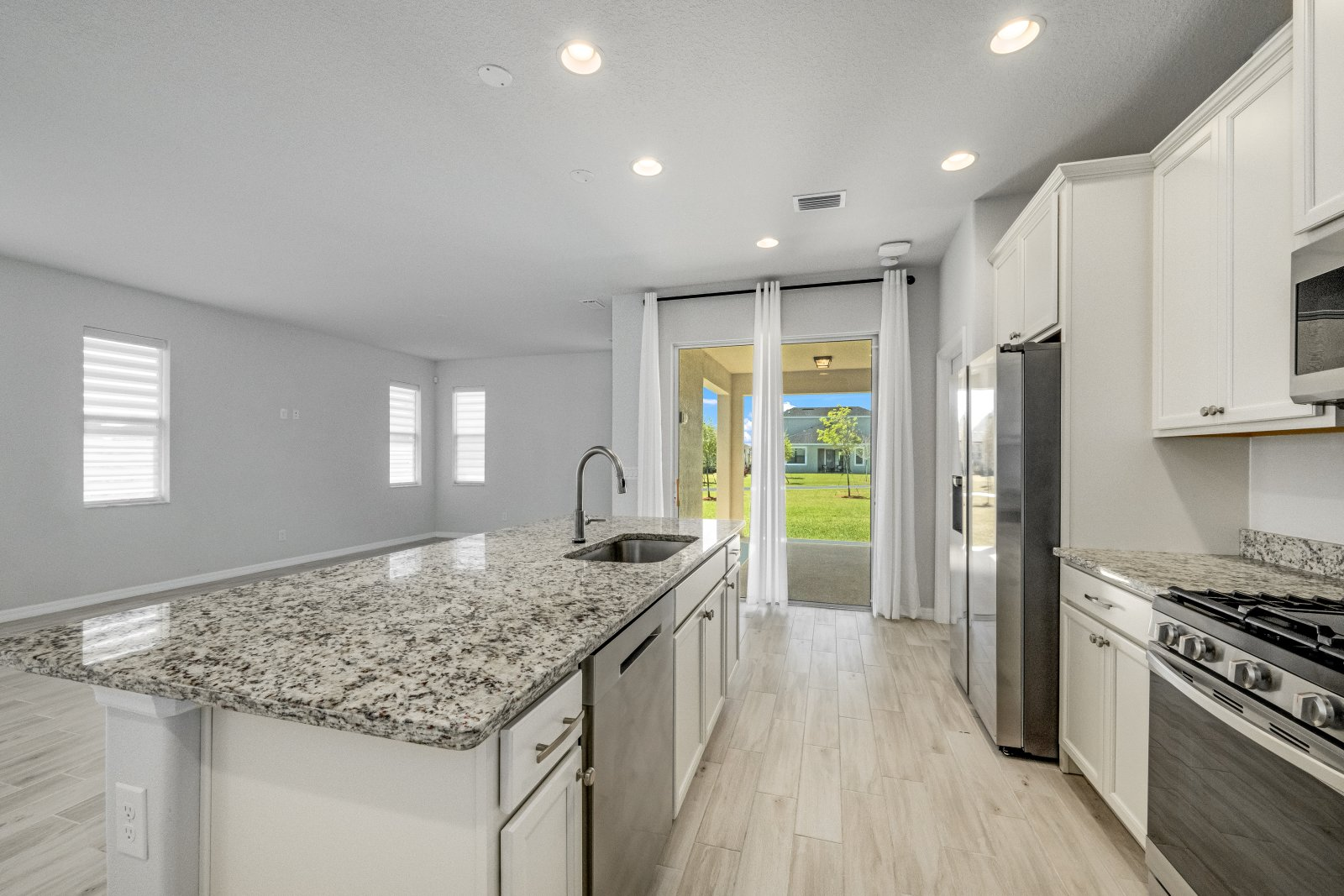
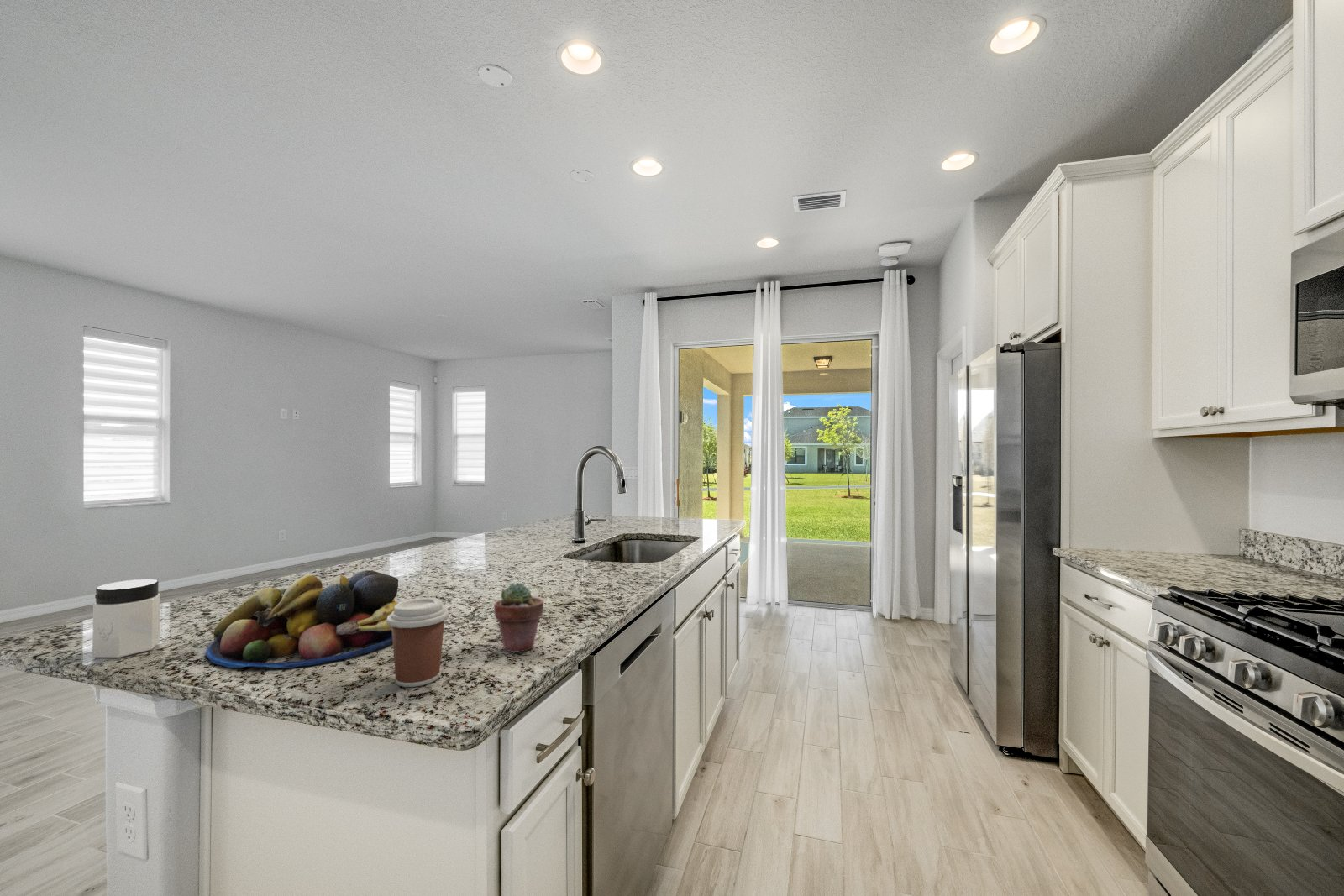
+ coffee cup [386,597,449,688]
+ fruit bowl [205,569,399,668]
+ jar [92,579,160,658]
+ potted succulent [493,582,544,654]
